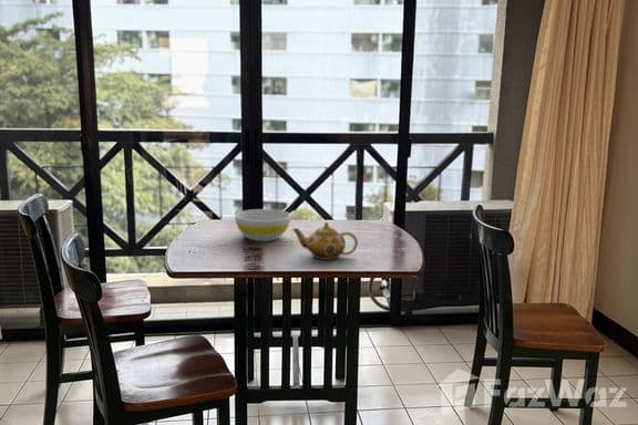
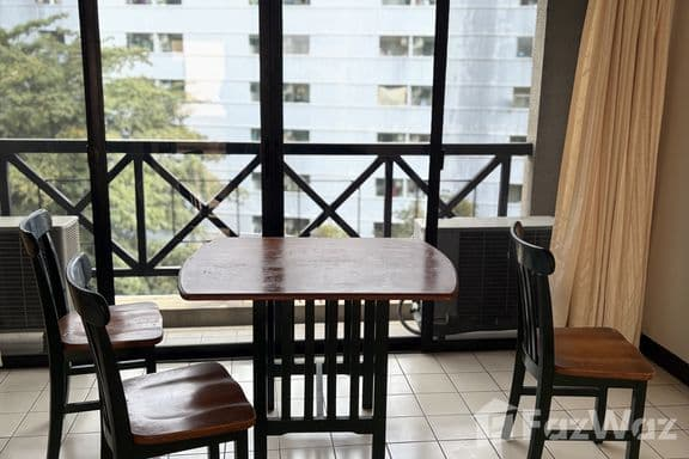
- bowl [234,208,291,242]
- teapot [291,221,359,261]
